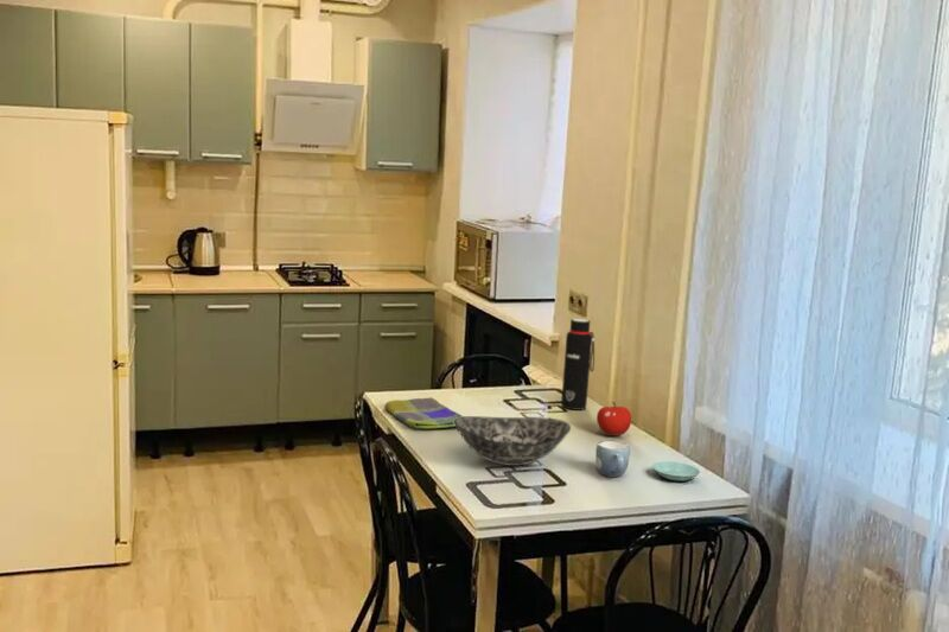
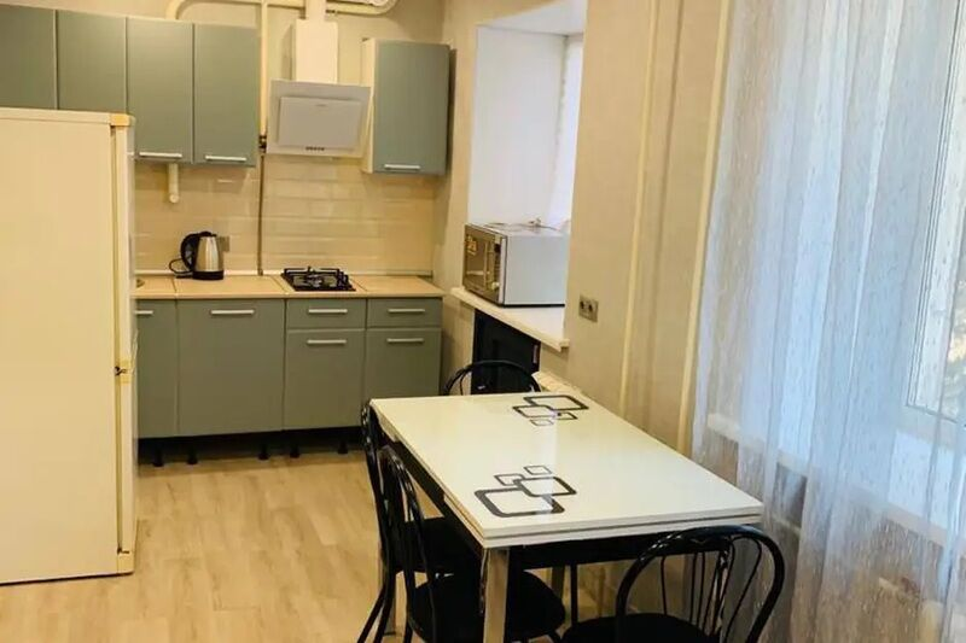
- water bottle [560,318,595,411]
- mug [594,440,631,478]
- saucer [651,460,701,483]
- dish towel [383,396,463,429]
- fruit [595,401,632,436]
- bowl [453,415,572,467]
